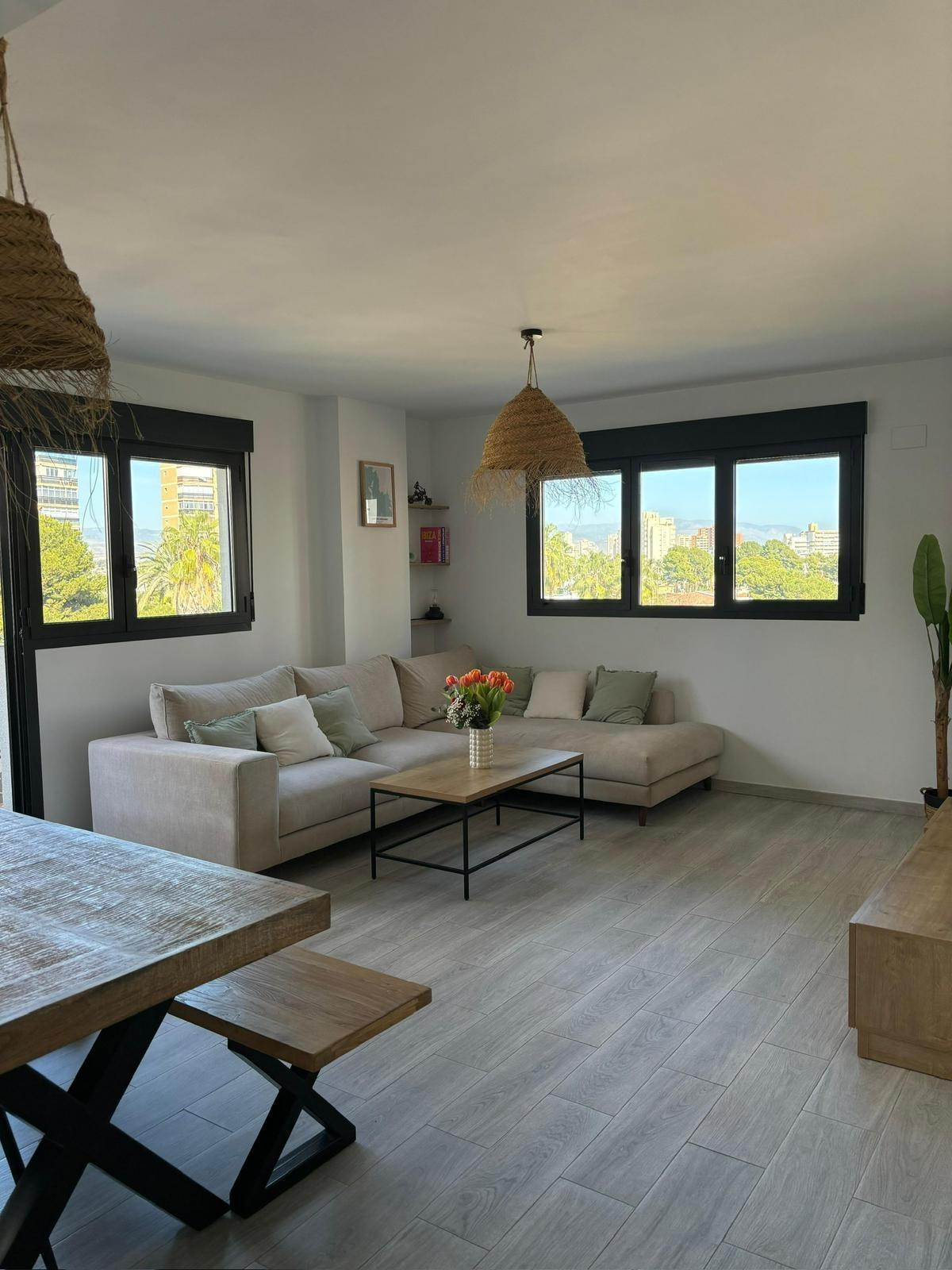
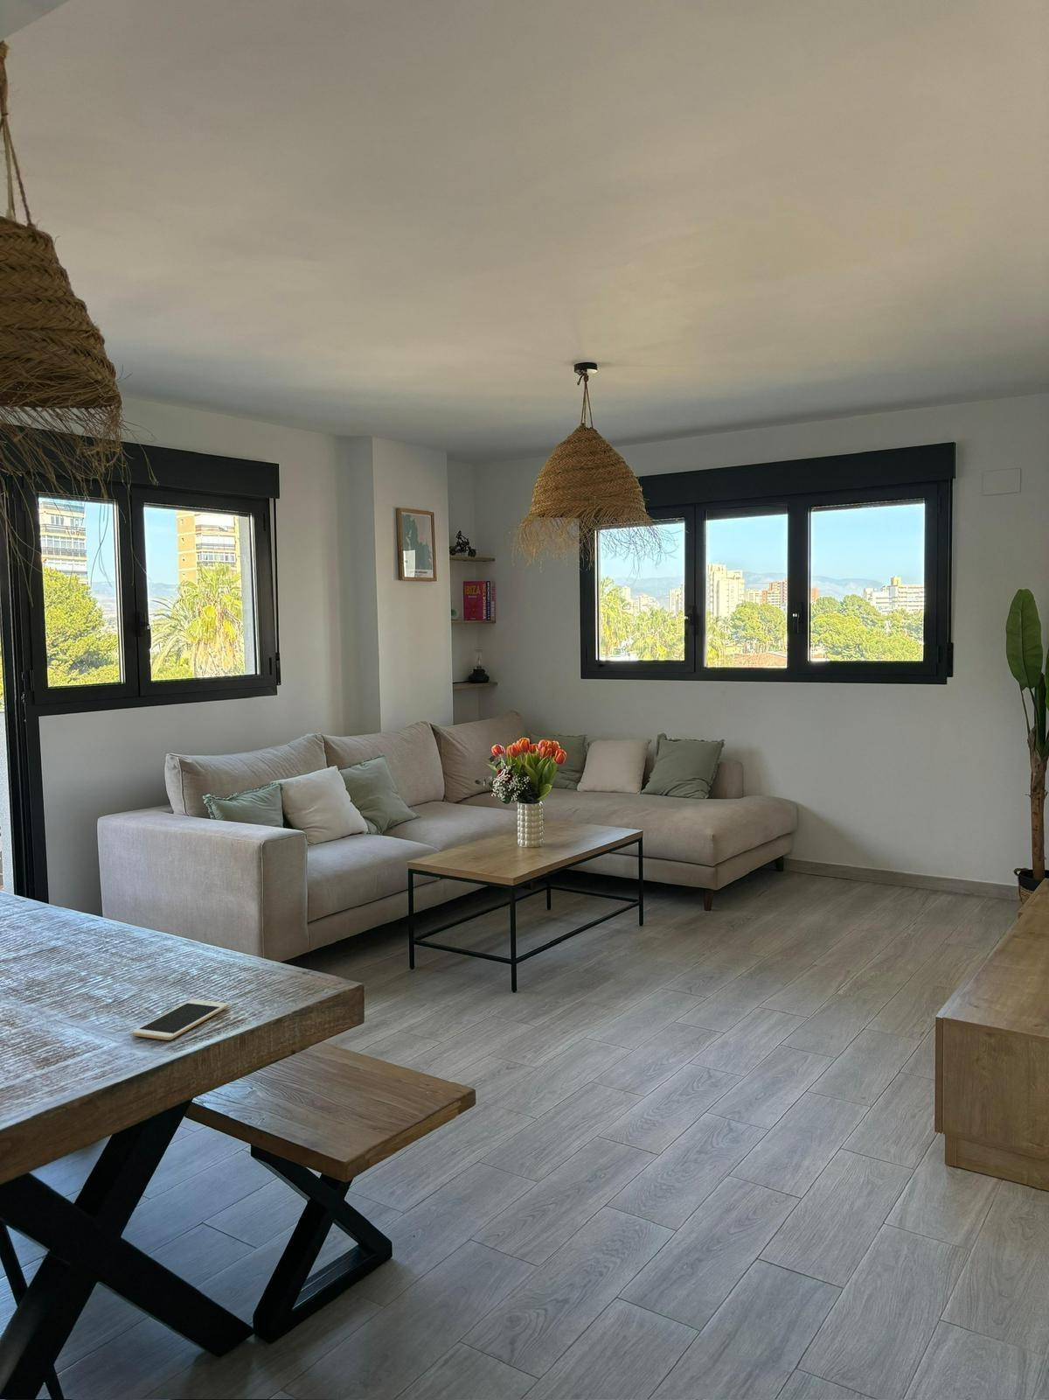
+ cell phone [131,999,230,1042]
